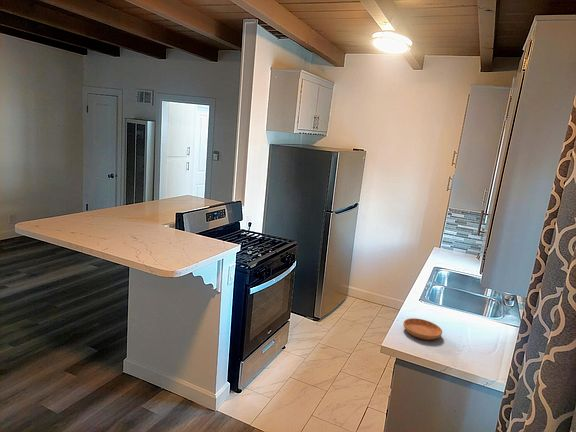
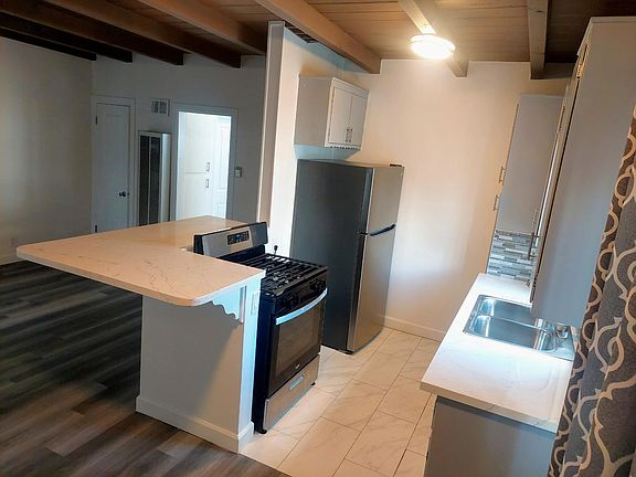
- saucer [402,317,443,341]
